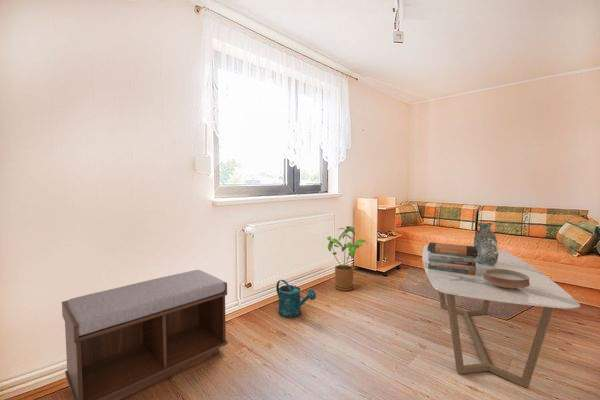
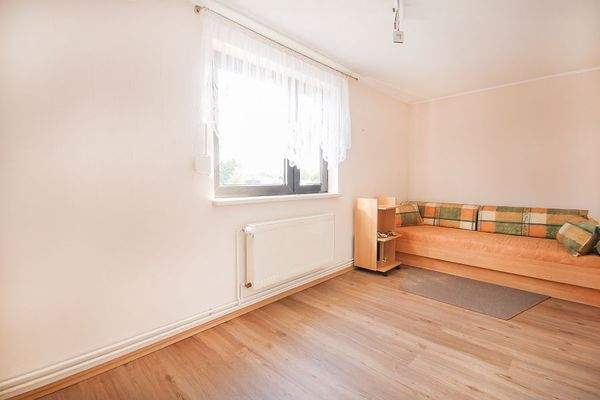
- watering can [275,279,317,319]
- book stack [427,241,478,275]
- decorative vase [473,222,499,265]
- ceramic bowl [483,268,530,289]
- coffee table [421,244,581,389]
- house plant [326,225,369,292]
- bench [61,269,229,400]
